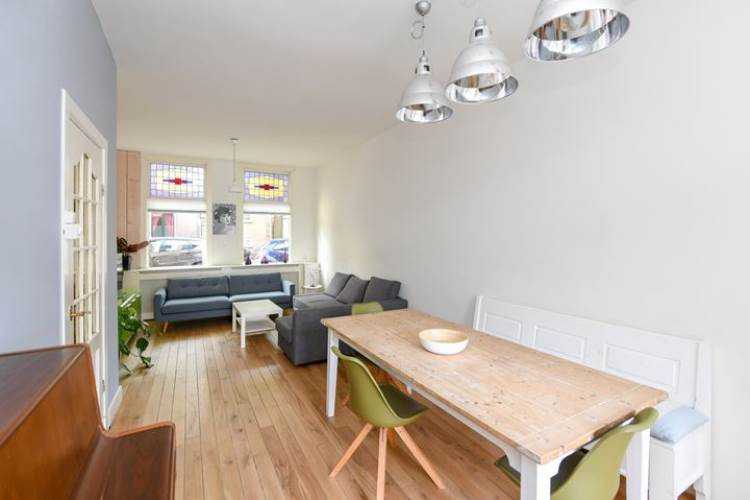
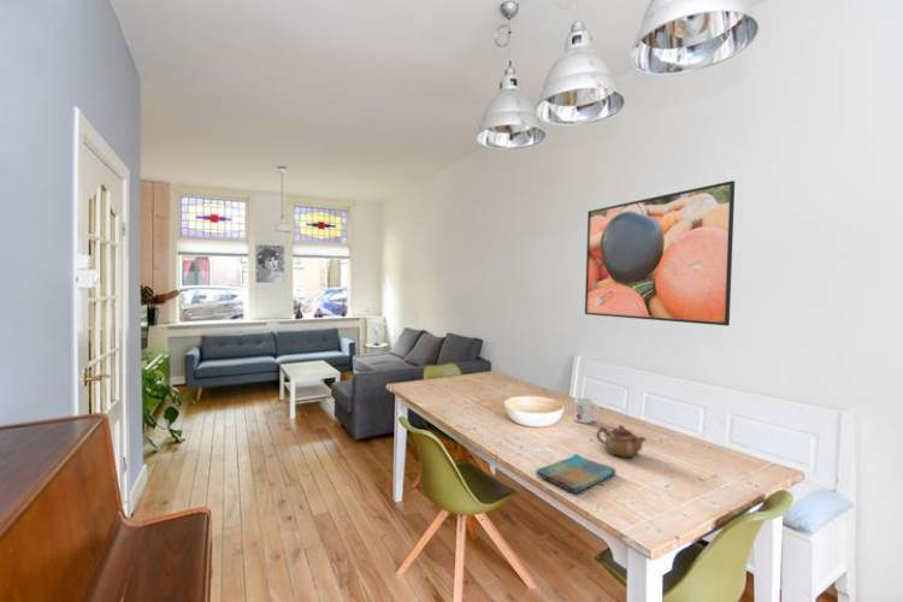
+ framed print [584,179,736,326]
+ teapot [595,424,648,459]
+ dish towel [535,453,616,495]
+ mug [573,396,601,424]
